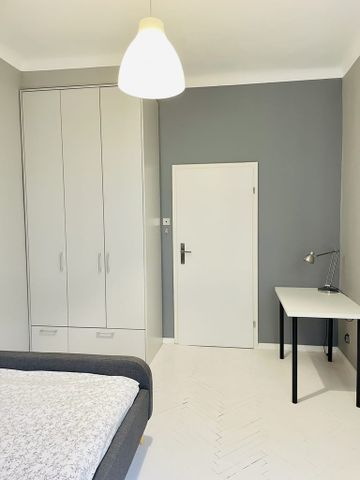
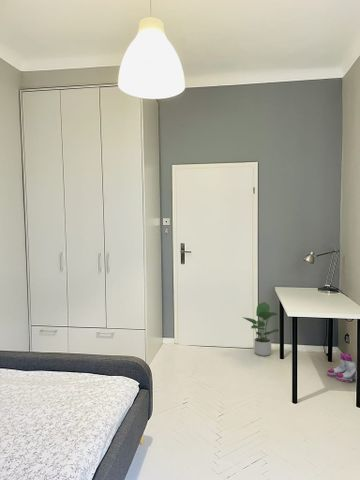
+ potted plant [241,301,280,357]
+ boots [326,352,357,383]
